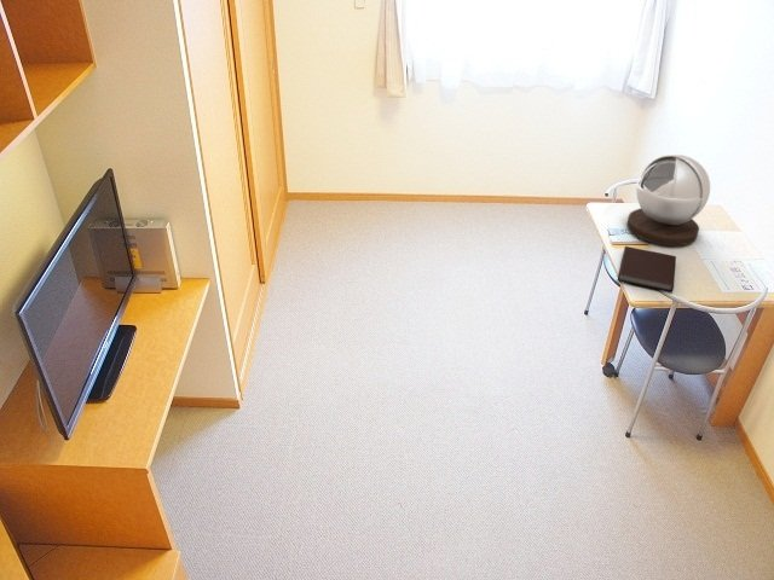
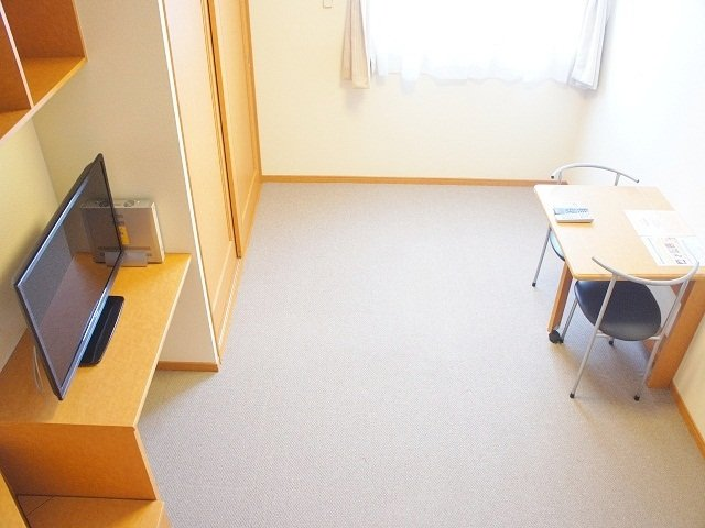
- desk lamp [625,153,711,246]
- notebook [616,245,677,294]
